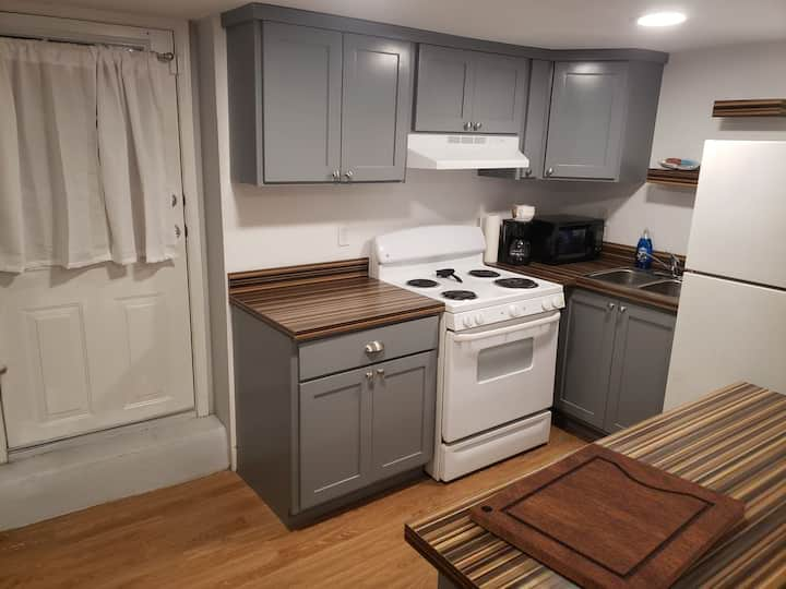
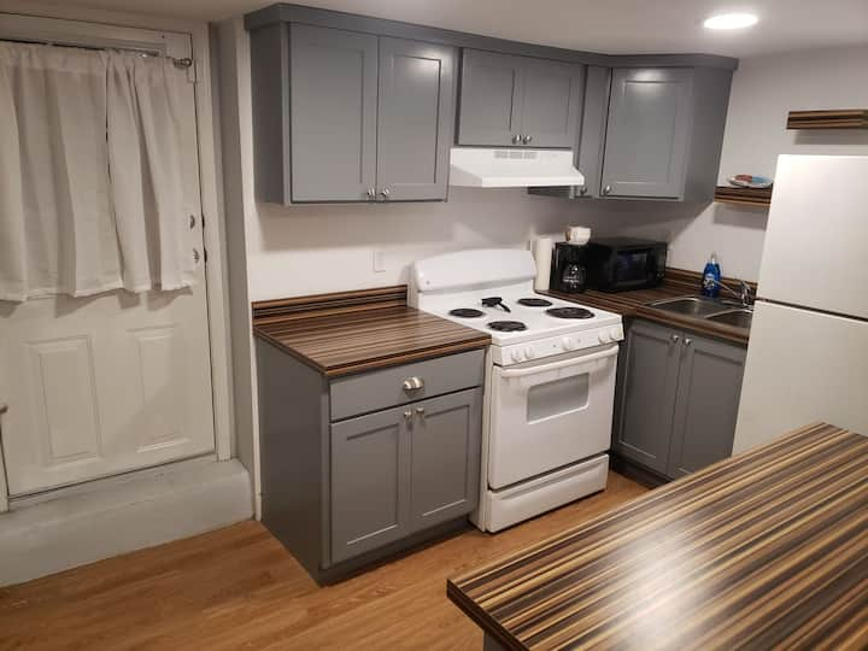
- cutting board [468,442,747,589]
